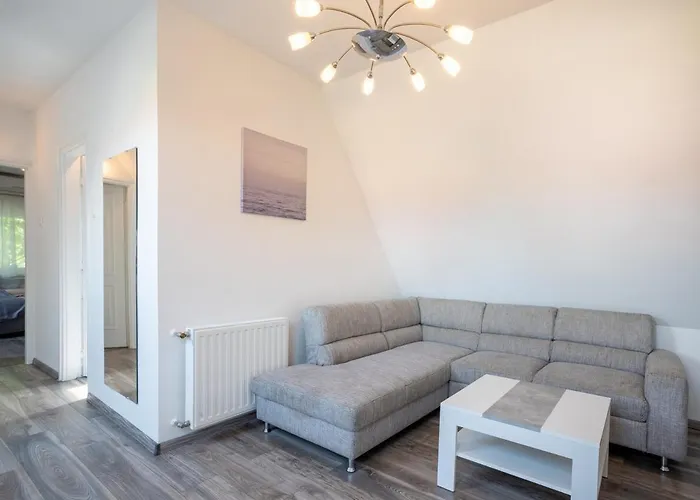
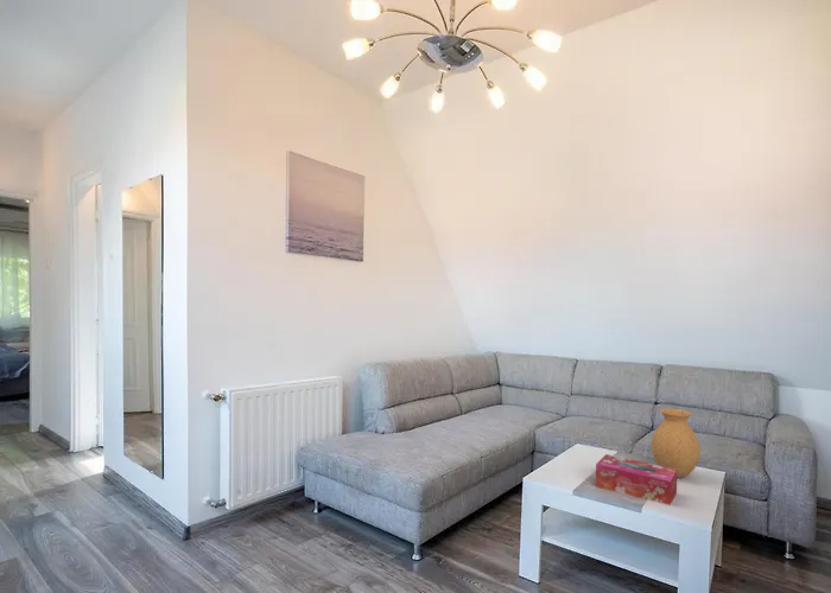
+ tissue box [595,453,678,506]
+ vase [651,407,702,479]
